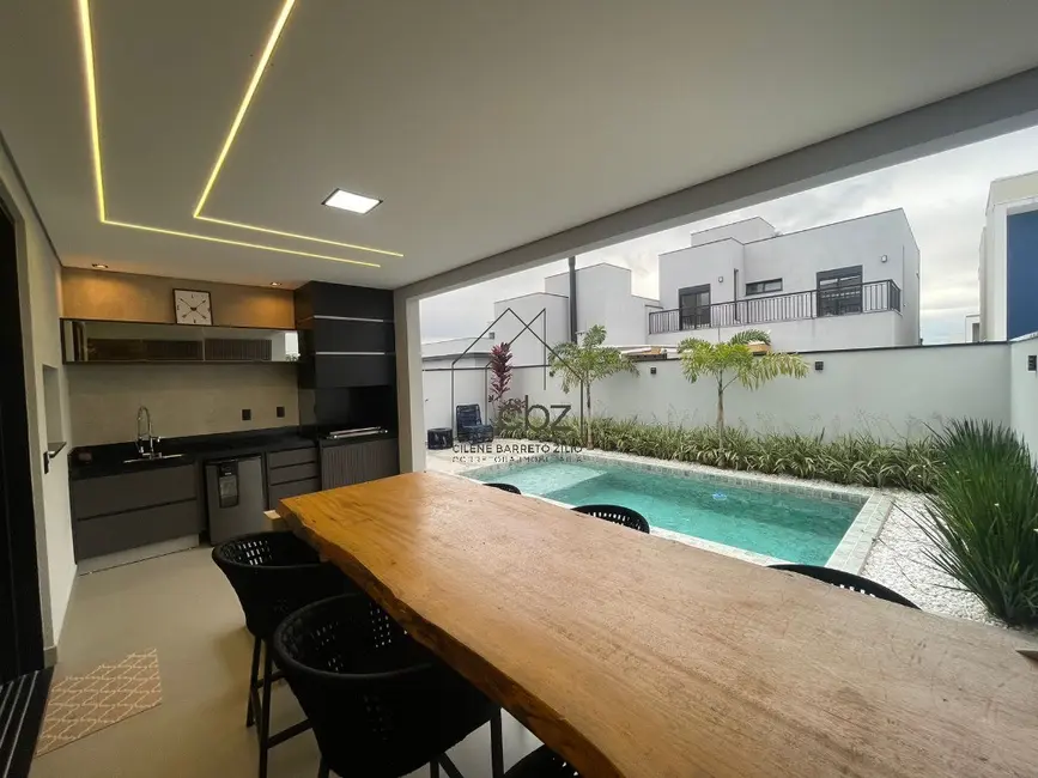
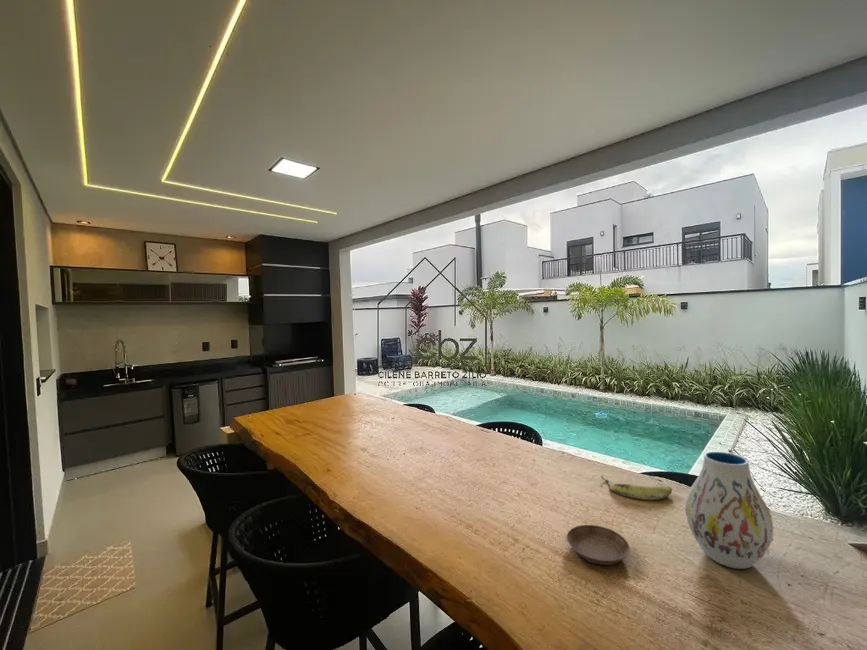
+ saucer [566,524,631,566]
+ vase [684,451,774,570]
+ fruit [600,475,673,501]
